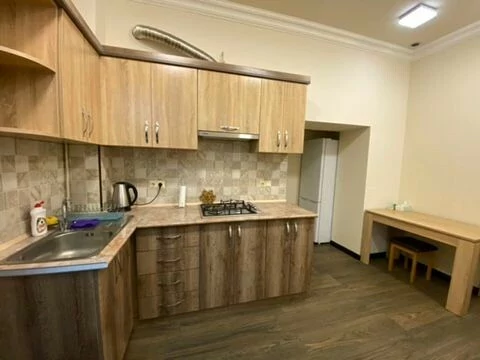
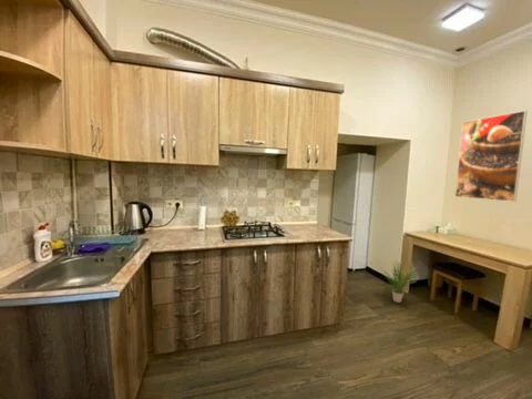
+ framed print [454,110,529,203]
+ potted plant [379,258,420,304]
